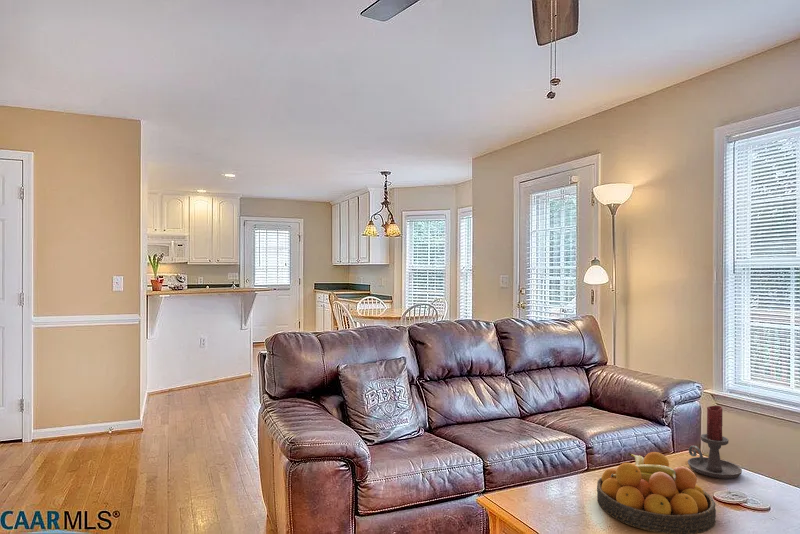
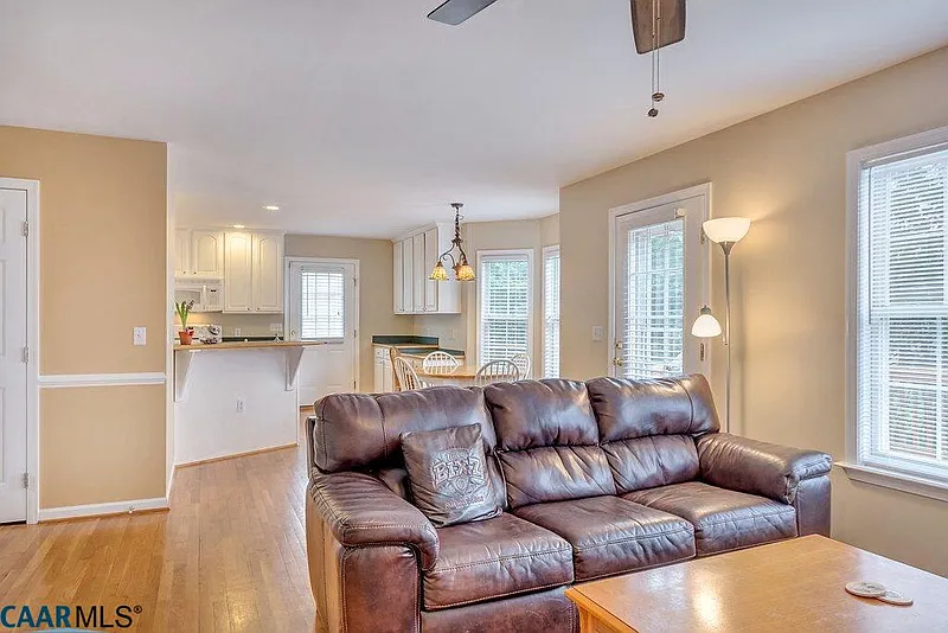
- candle holder [687,405,743,480]
- fruit bowl [596,451,717,534]
